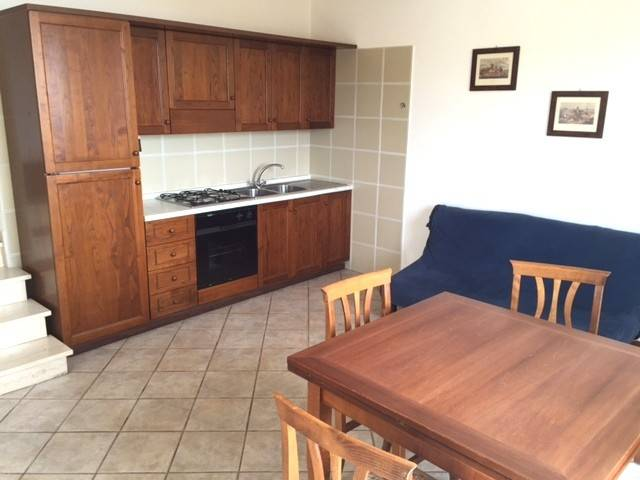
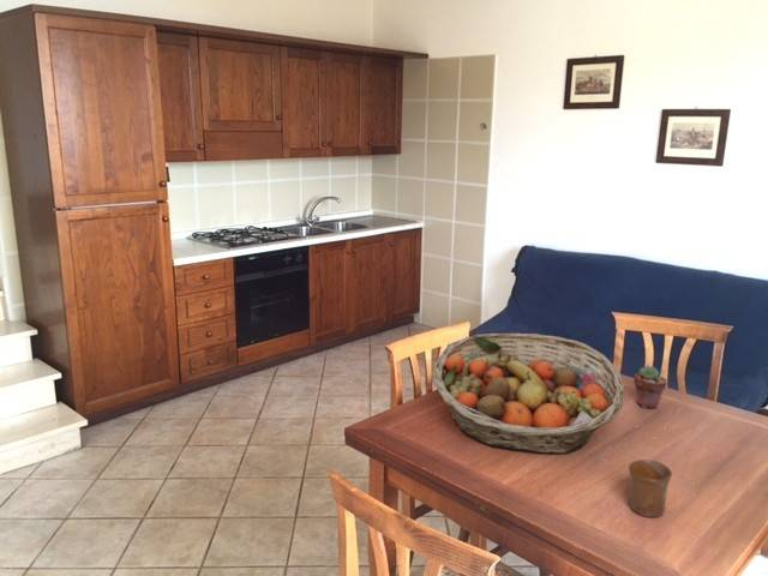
+ fruit basket [432,331,626,455]
+ mug [628,458,673,518]
+ potted succulent [632,365,668,409]
